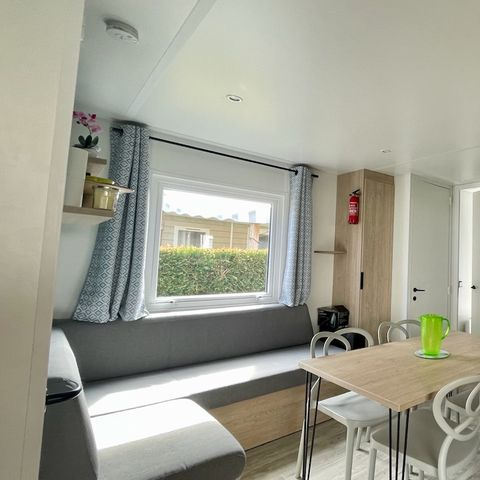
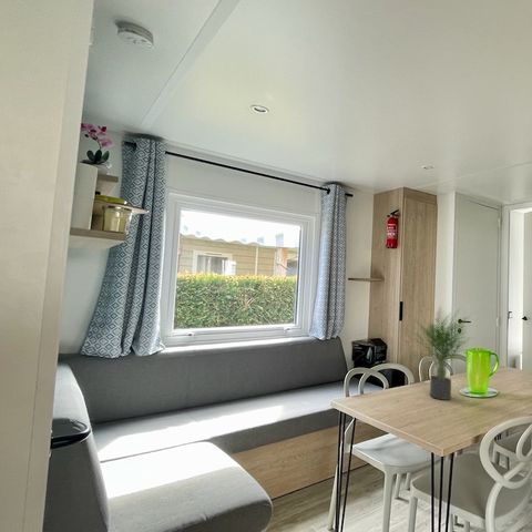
+ potted plant [408,305,473,401]
